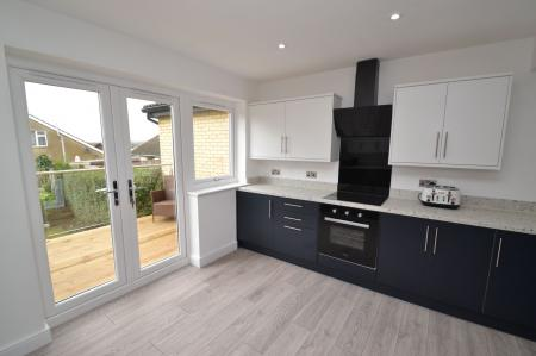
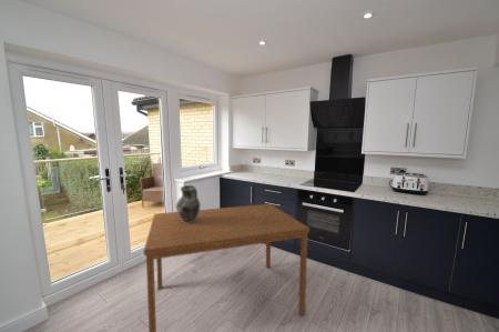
+ dining table [143,203,310,332]
+ ceramic jug [175,184,202,223]
